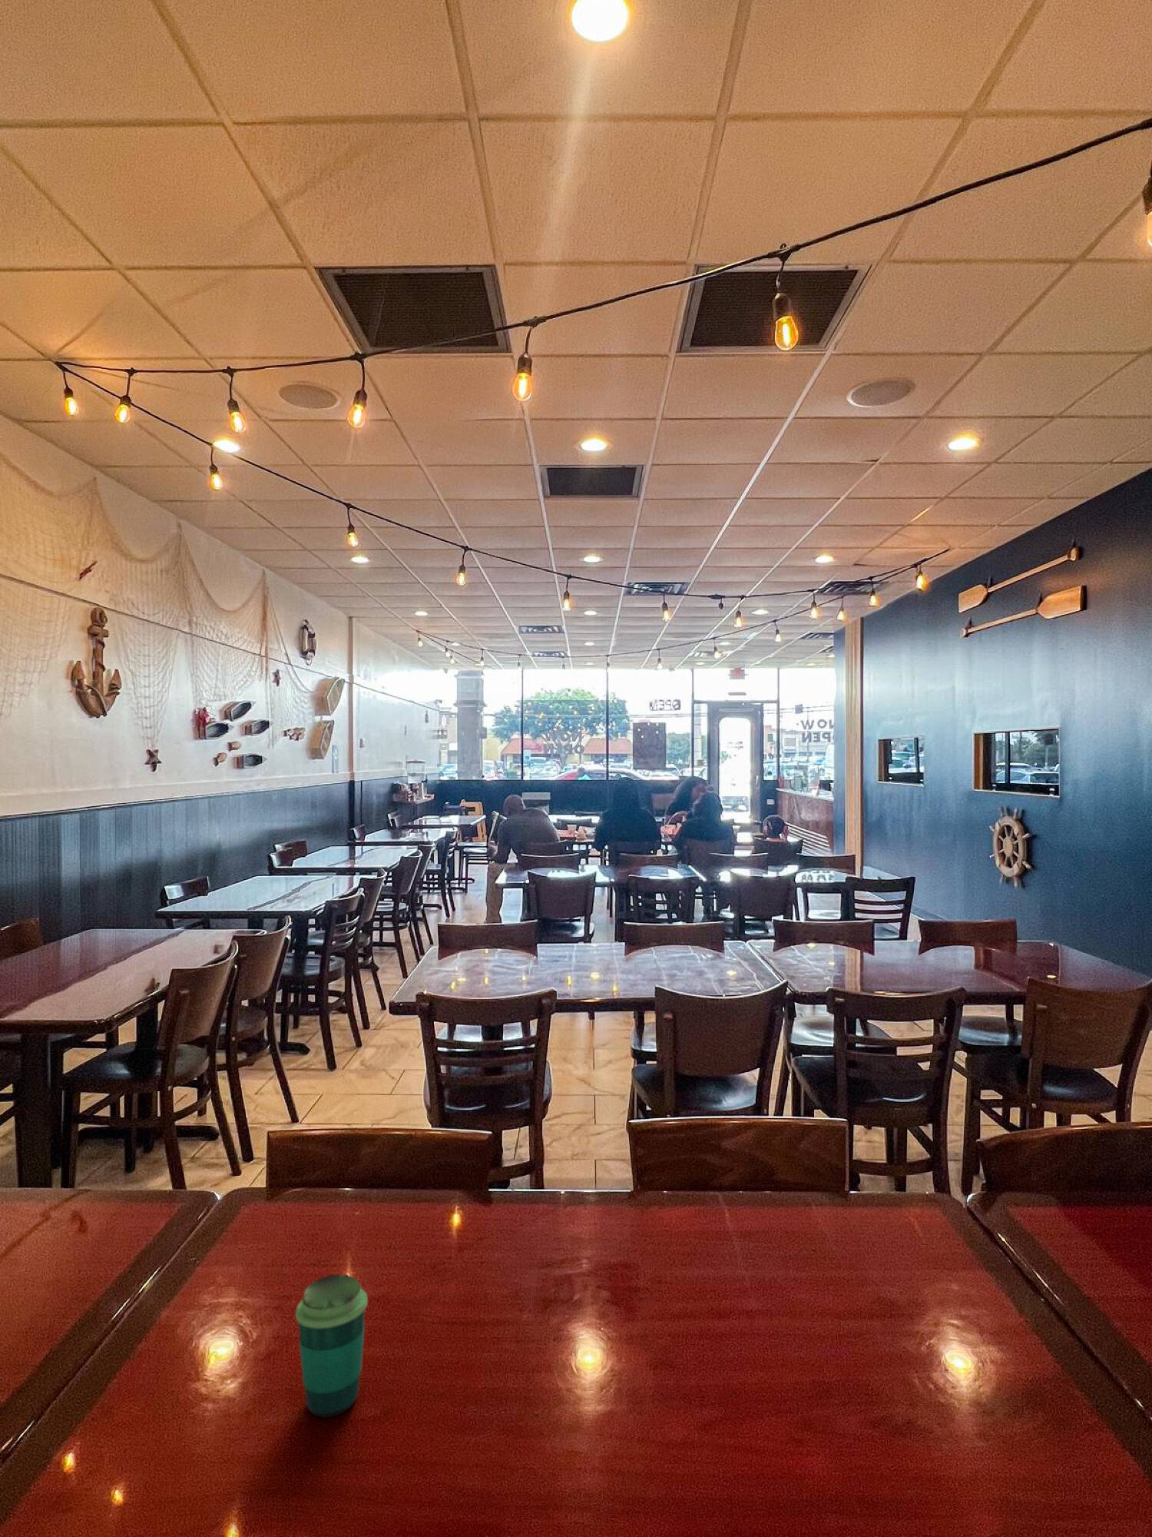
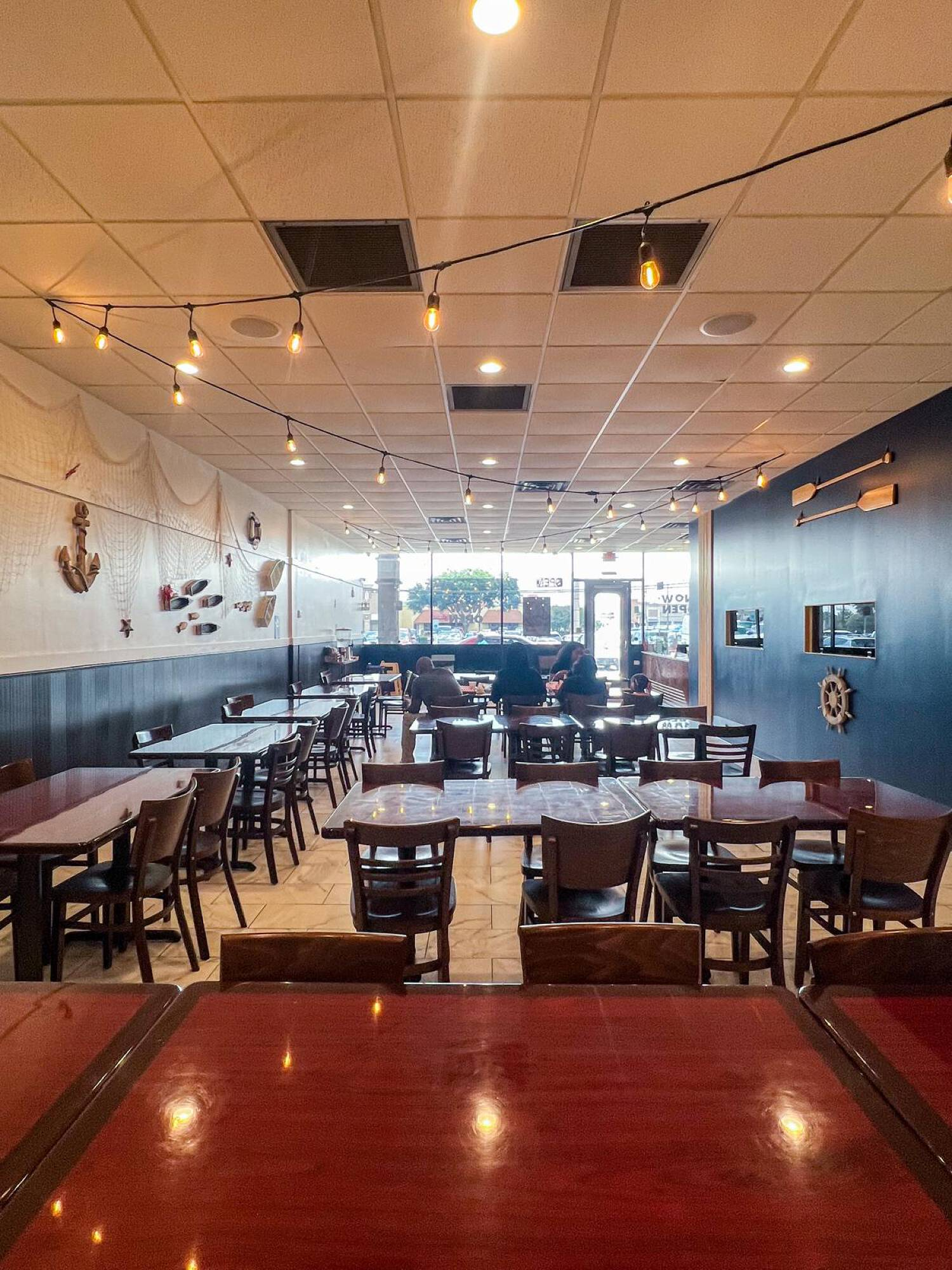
- cup [295,1273,368,1418]
